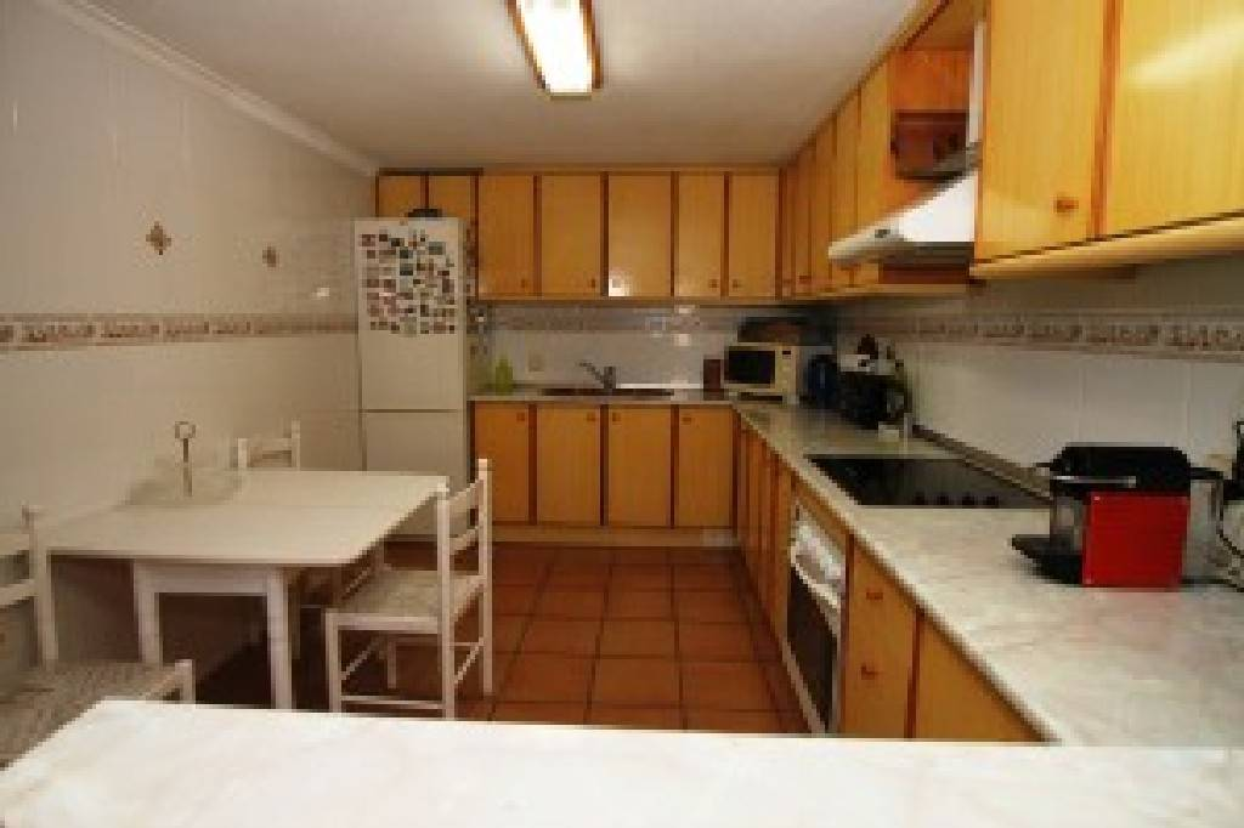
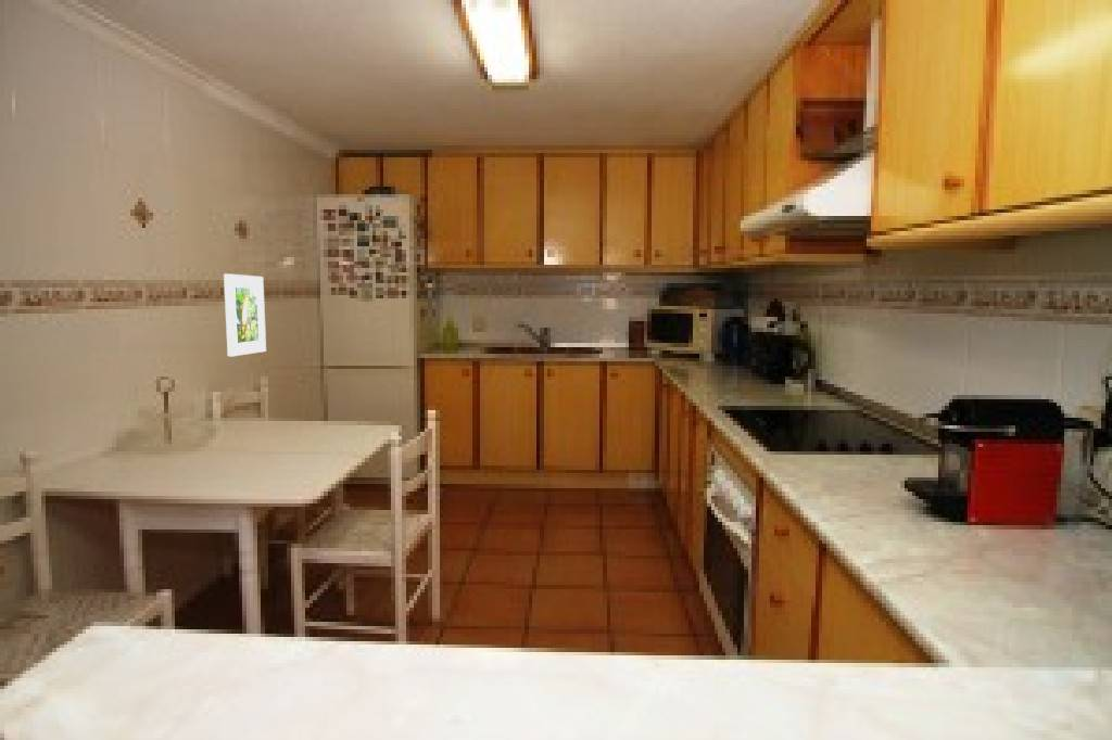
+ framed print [223,272,267,358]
